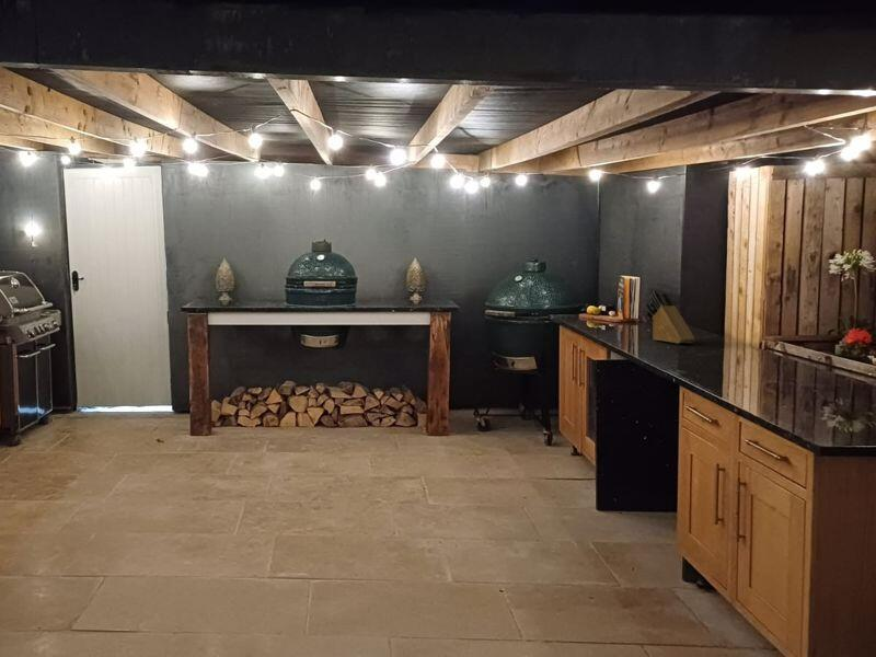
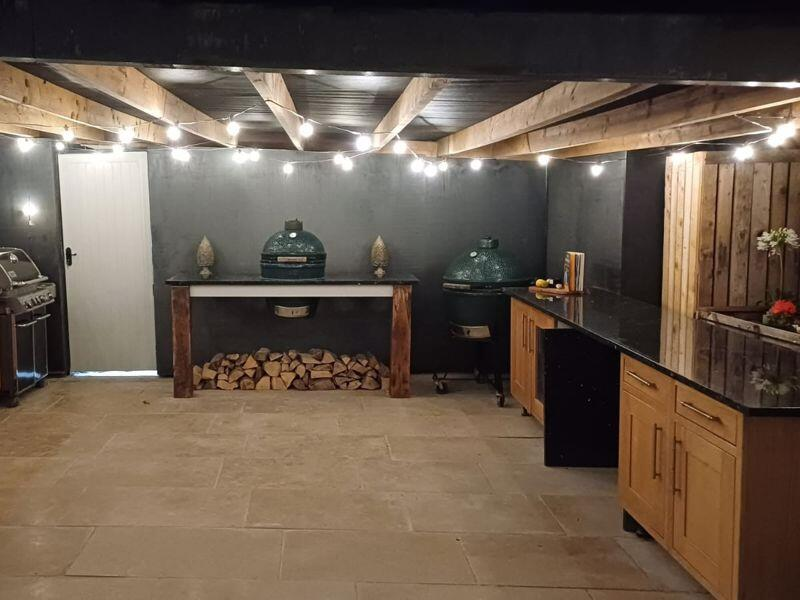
- knife block [644,290,696,345]
